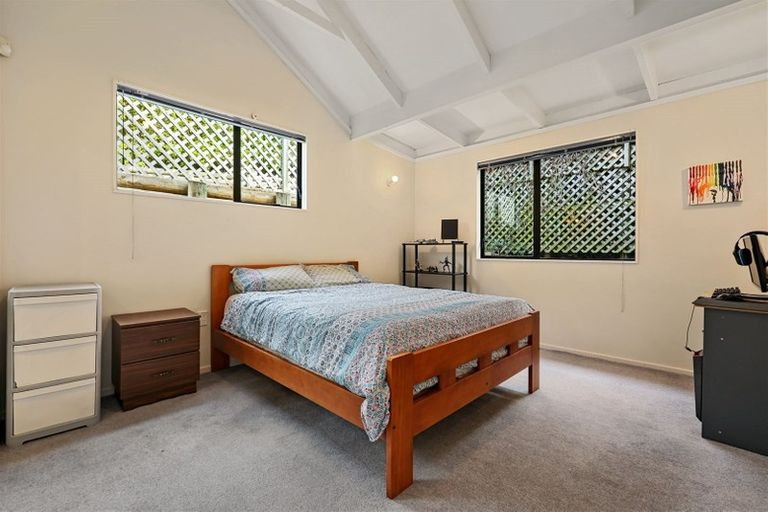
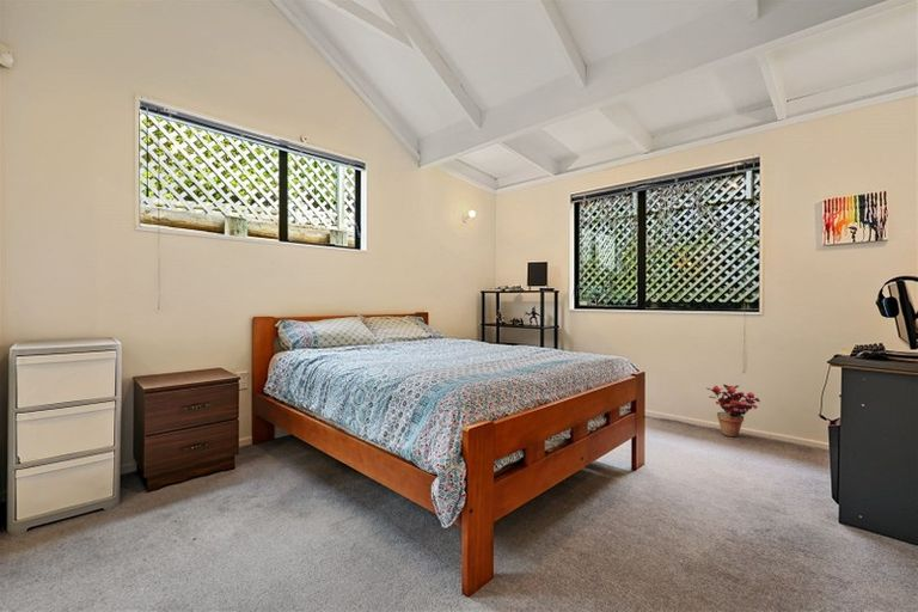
+ potted plant [705,384,761,437]
